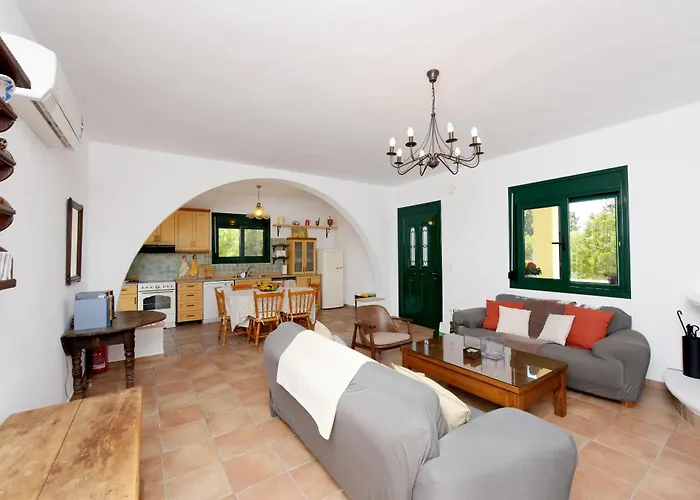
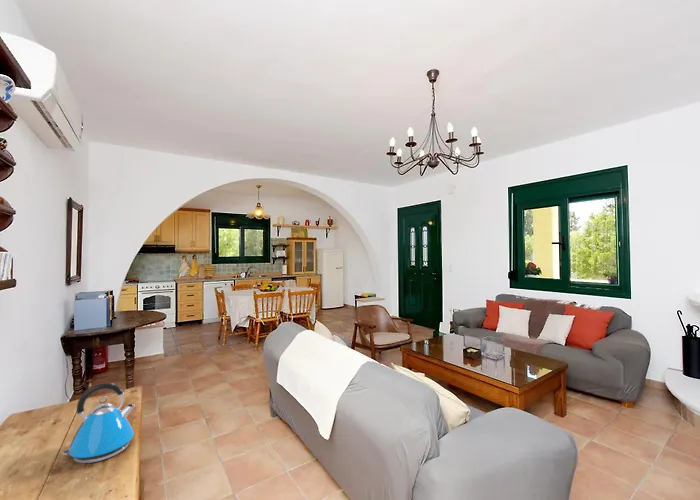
+ kettle [61,382,136,464]
